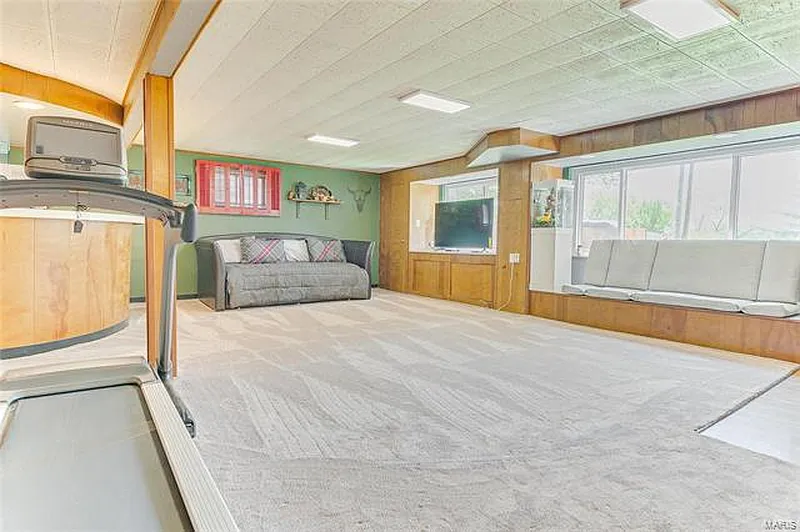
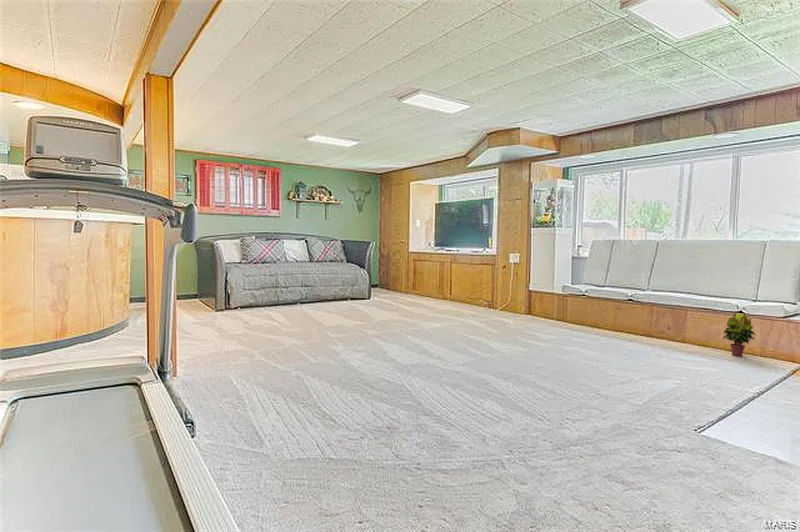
+ potted plant [721,312,756,357]
